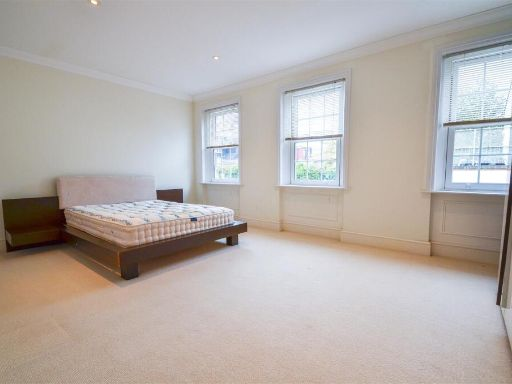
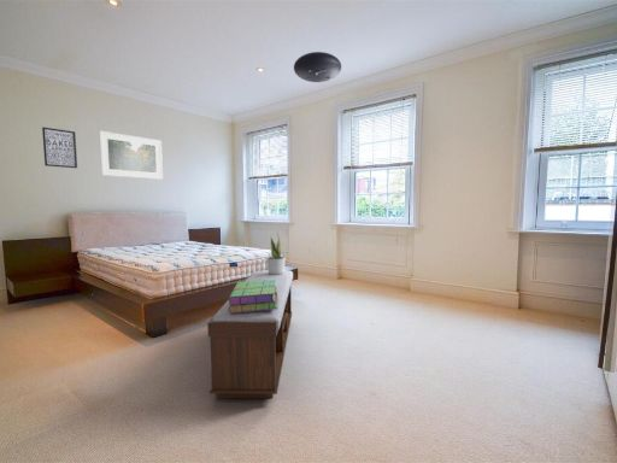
+ potted plant [265,233,287,275]
+ bench [206,269,294,399]
+ wall art [41,125,78,169]
+ stack of books [228,280,277,313]
+ ceiling light [293,51,342,83]
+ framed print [98,130,164,181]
